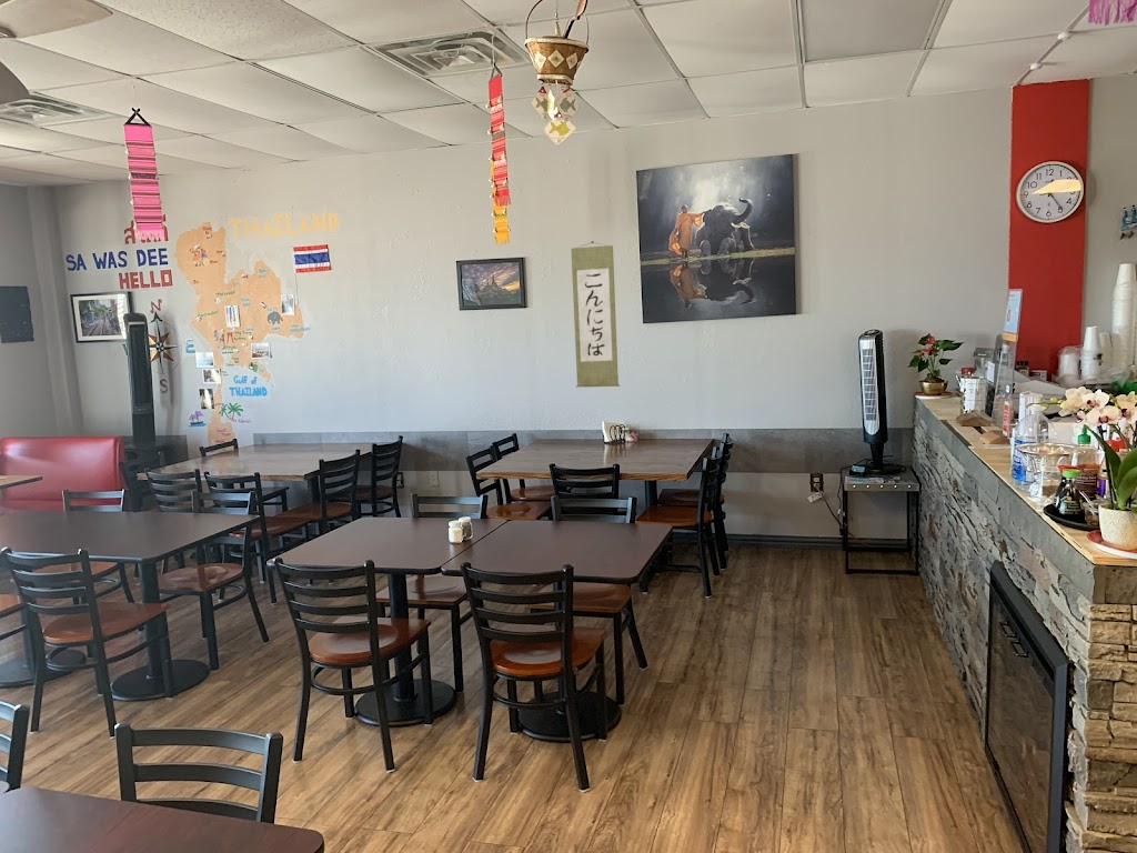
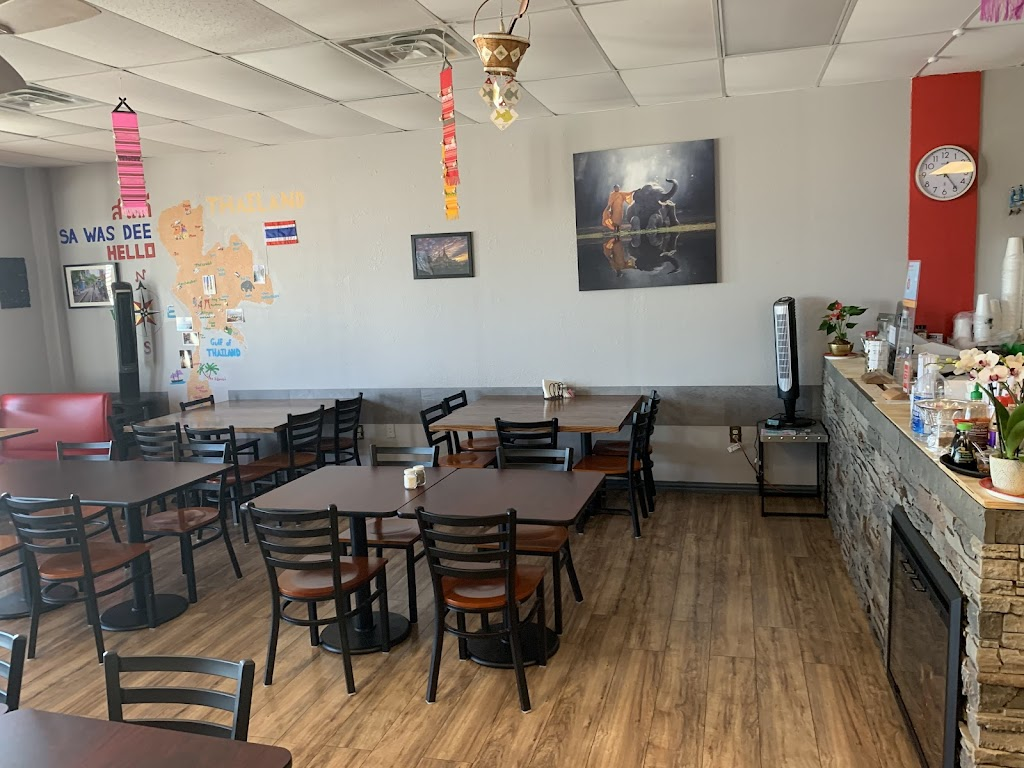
- wall scroll [570,240,621,389]
